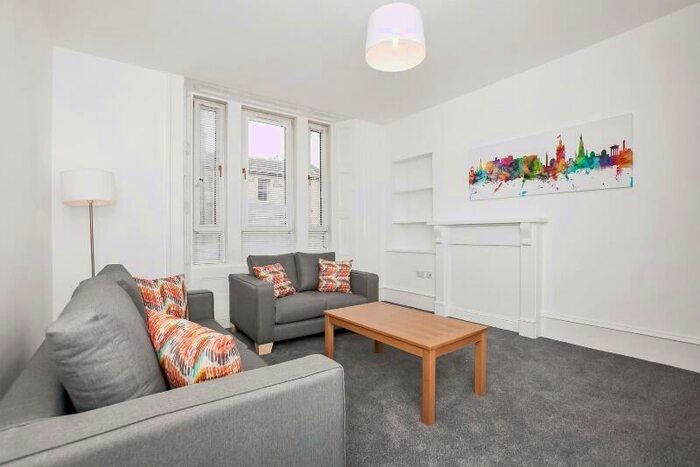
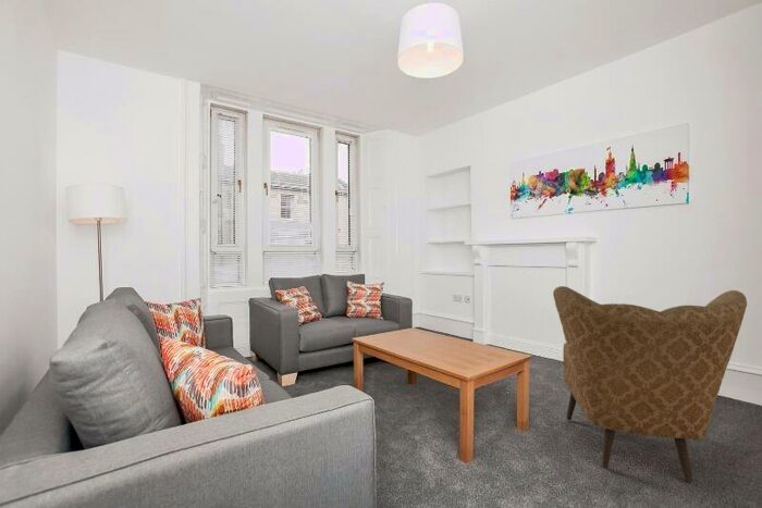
+ armchair [552,285,748,484]
